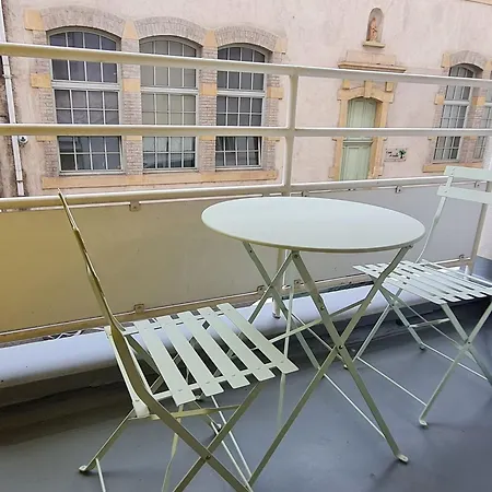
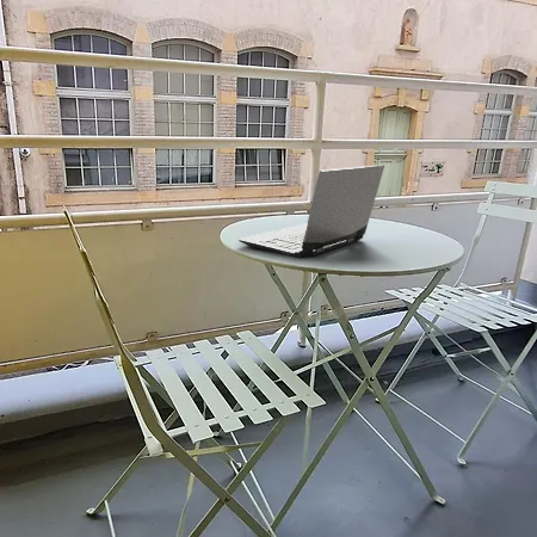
+ laptop computer [237,163,385,260]
